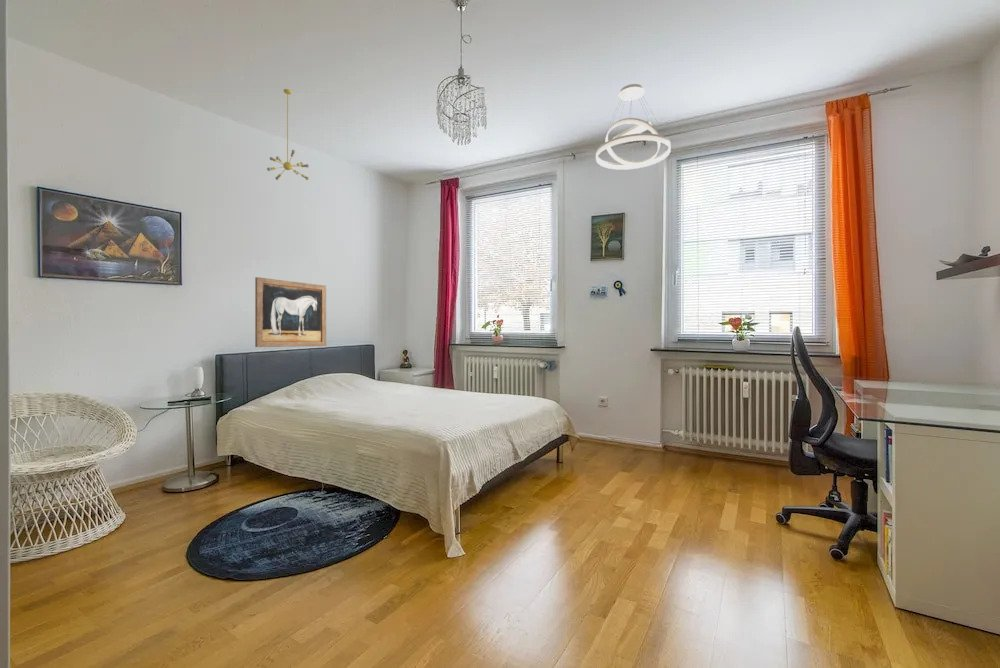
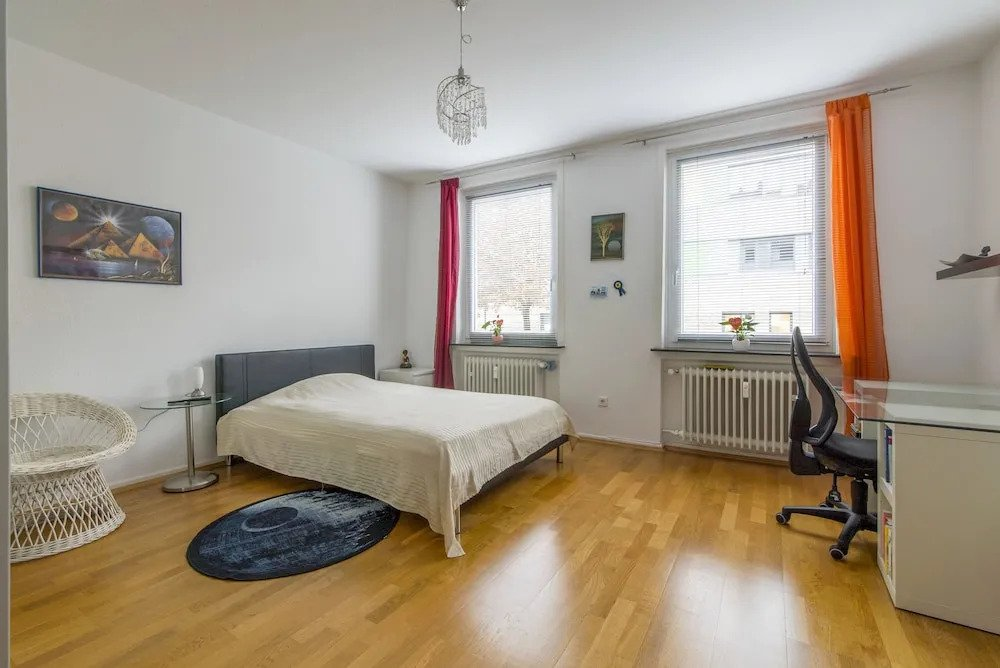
- chandelier [266,88,310,181]
- wall art [254,276,327,348]
- pendant light [595,83,672,171]
